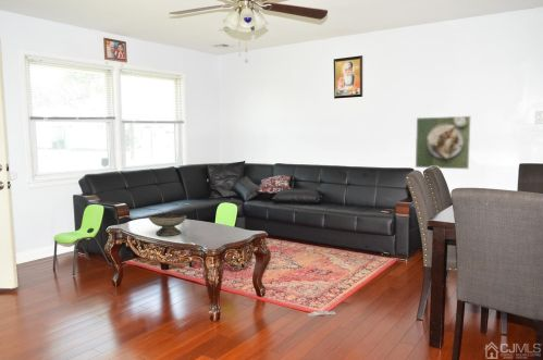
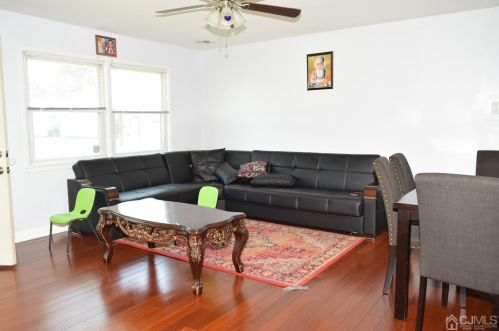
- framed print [415,115,471,170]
- decorative bowl [148,212,187,237]
